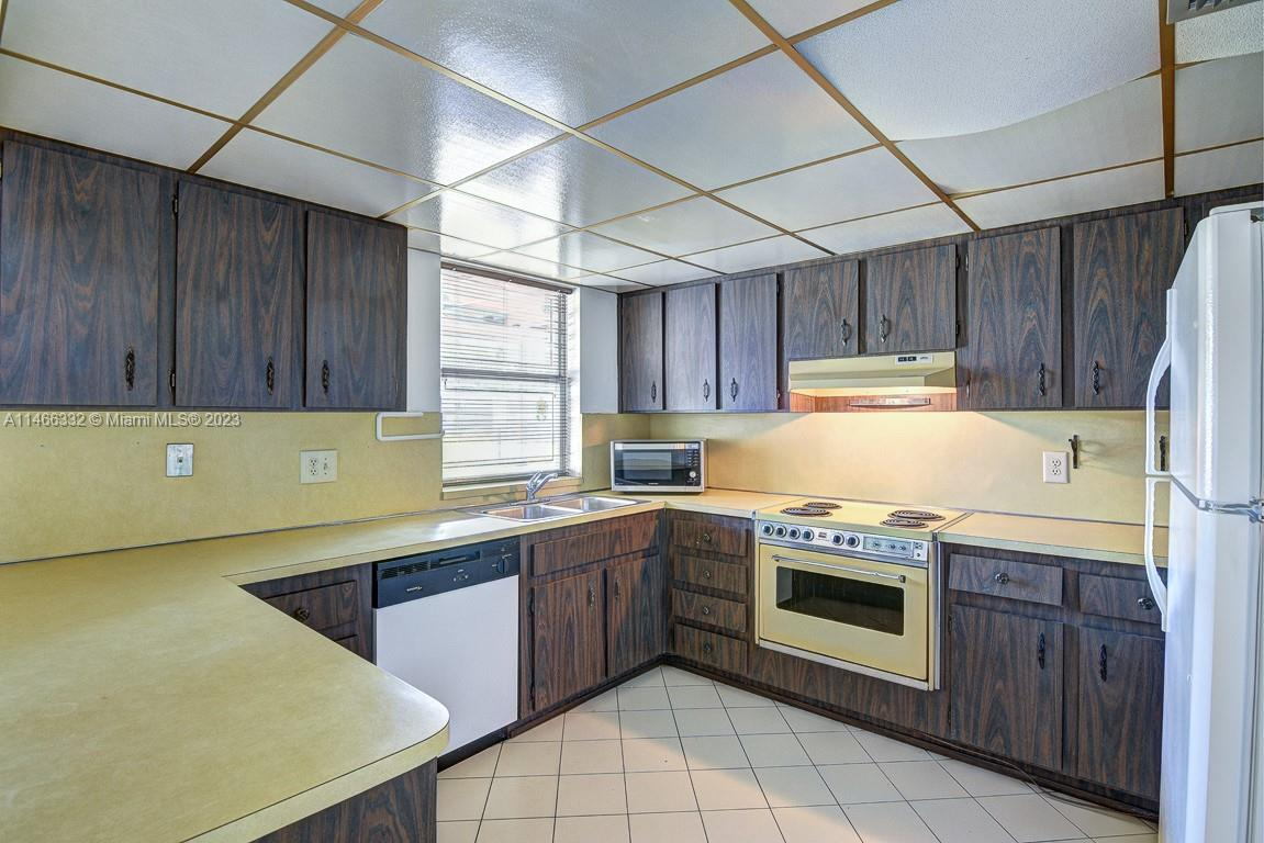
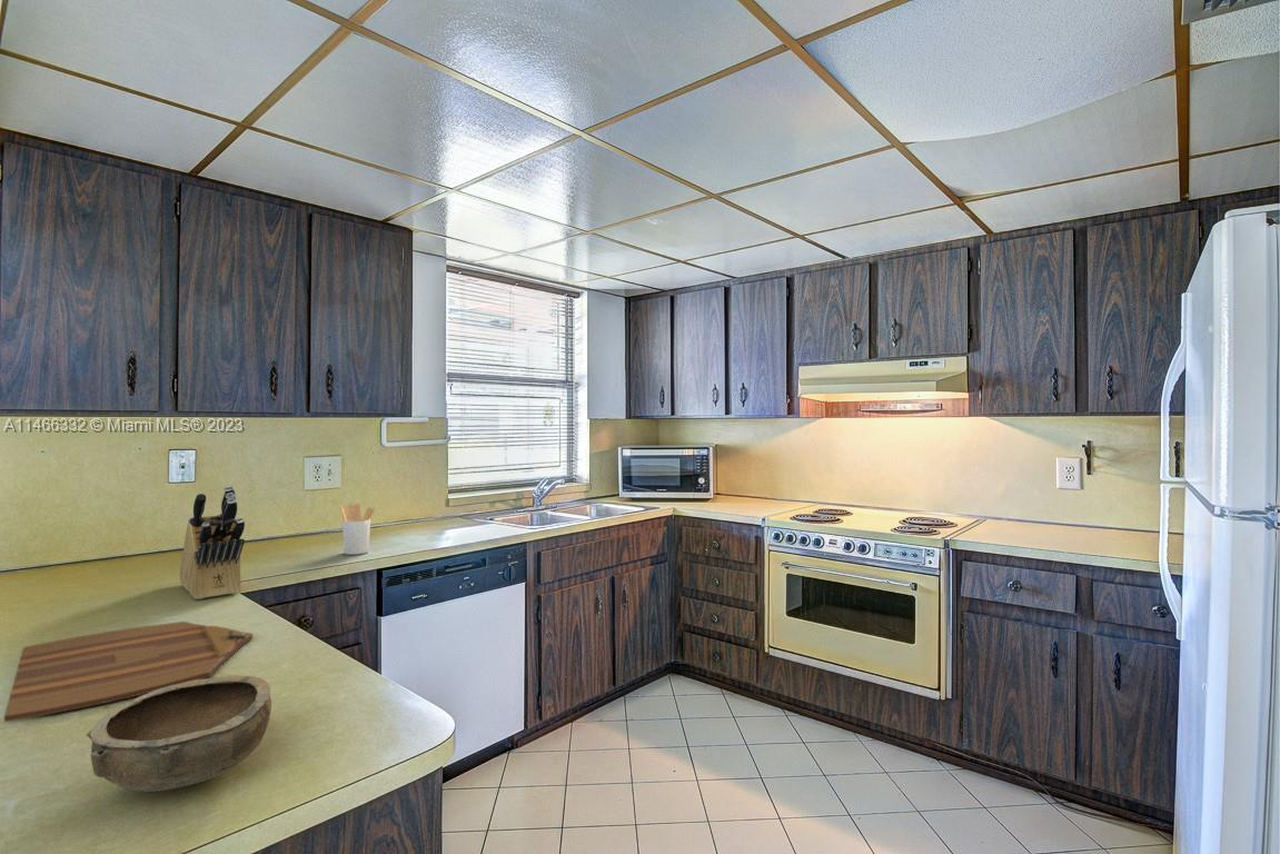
+ knife block [178,485,246,600]
+ bowl [85,674,272,793]
+ cutting board [3,620,254,723]
+ utensil holder [338,503,376,556]
